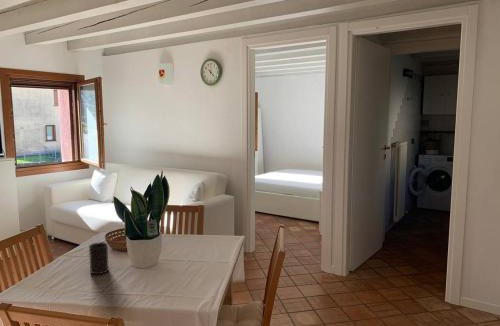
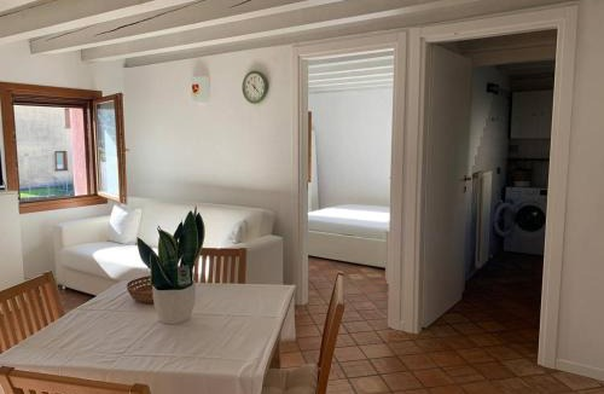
- cup [88,241,110,275]
